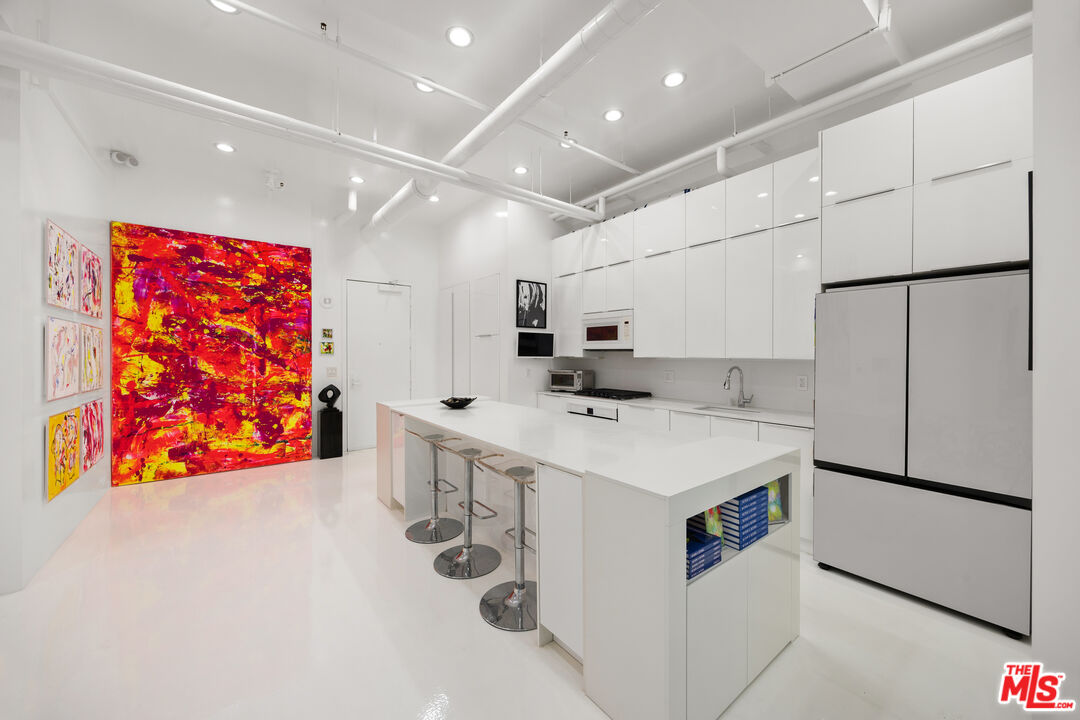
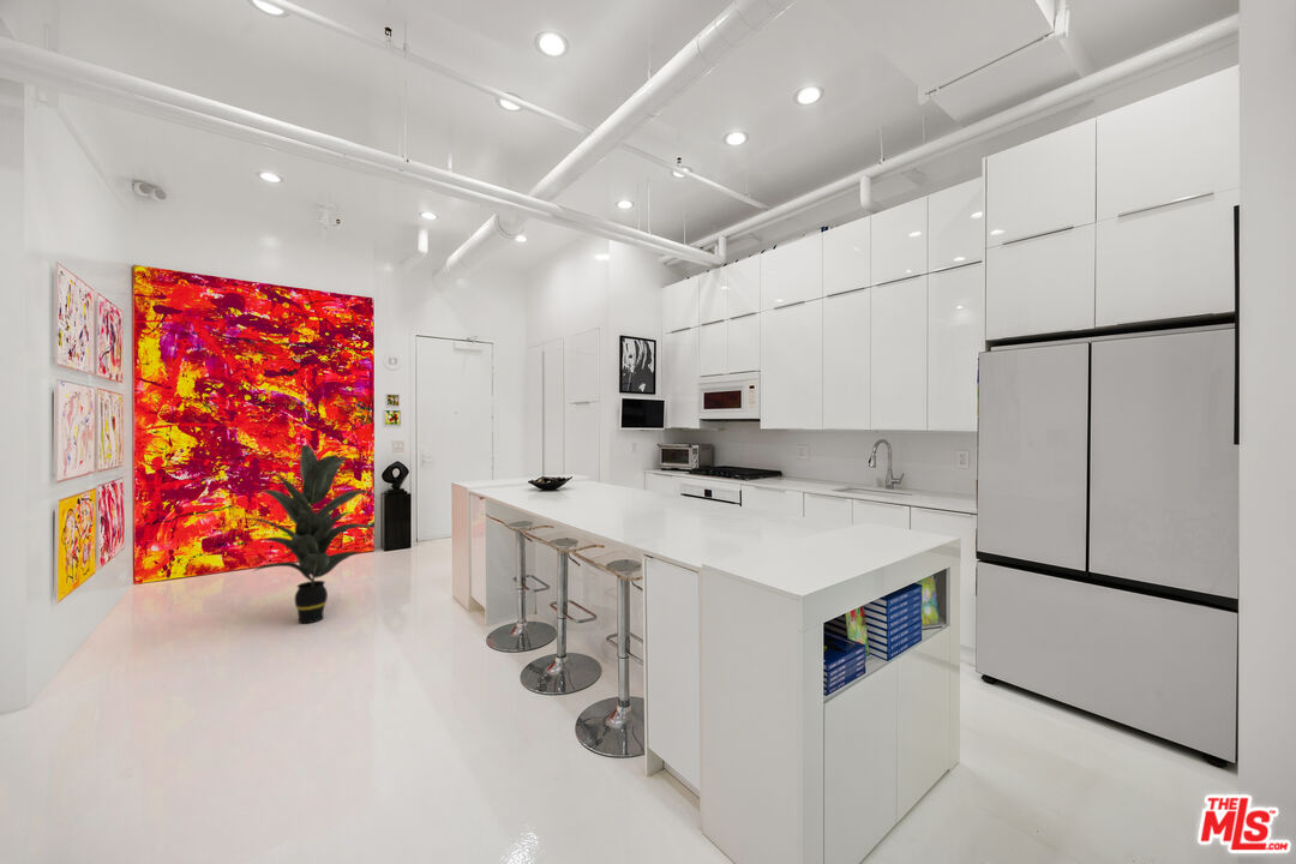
+ indoor plant [251,444,380,624]
